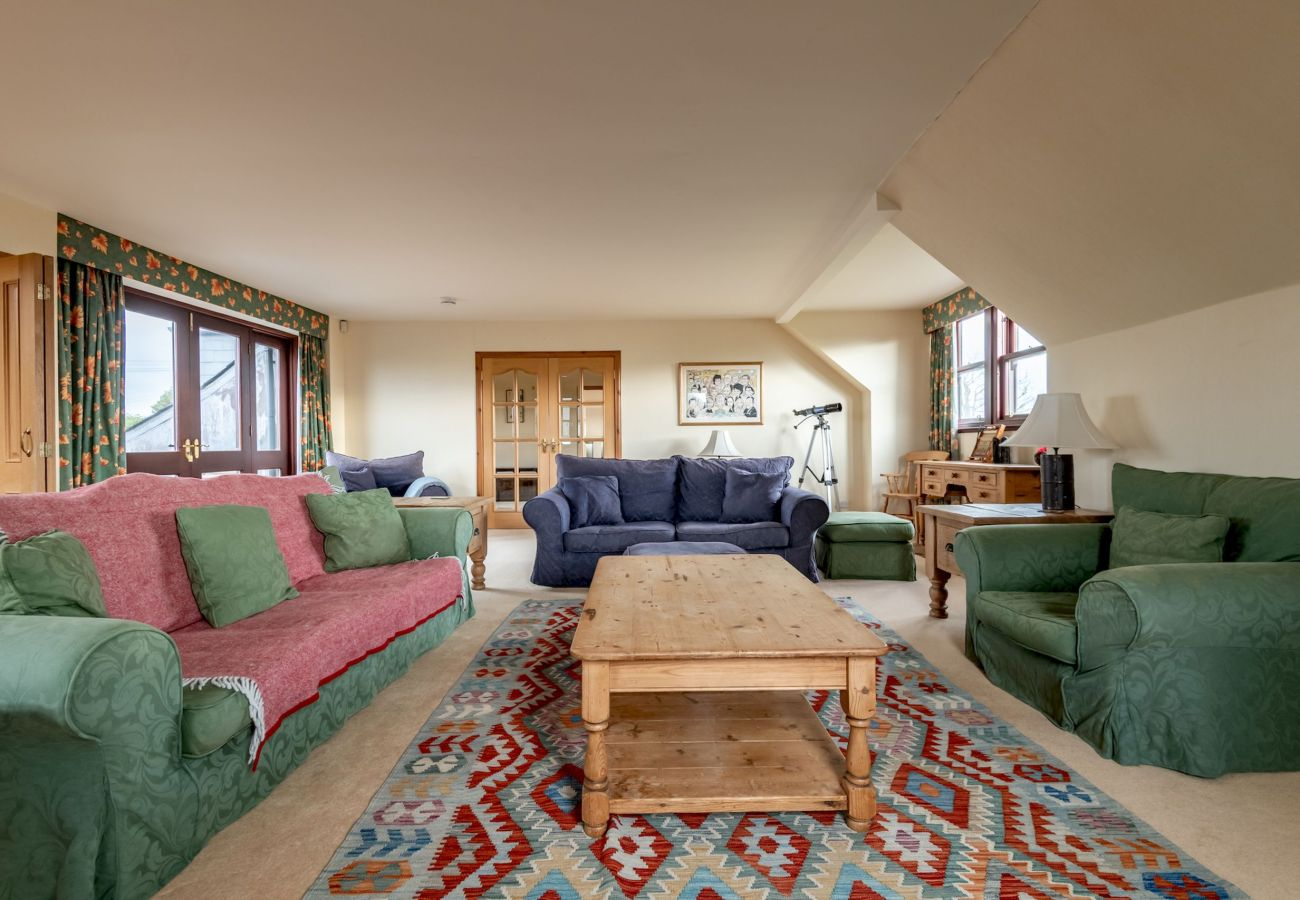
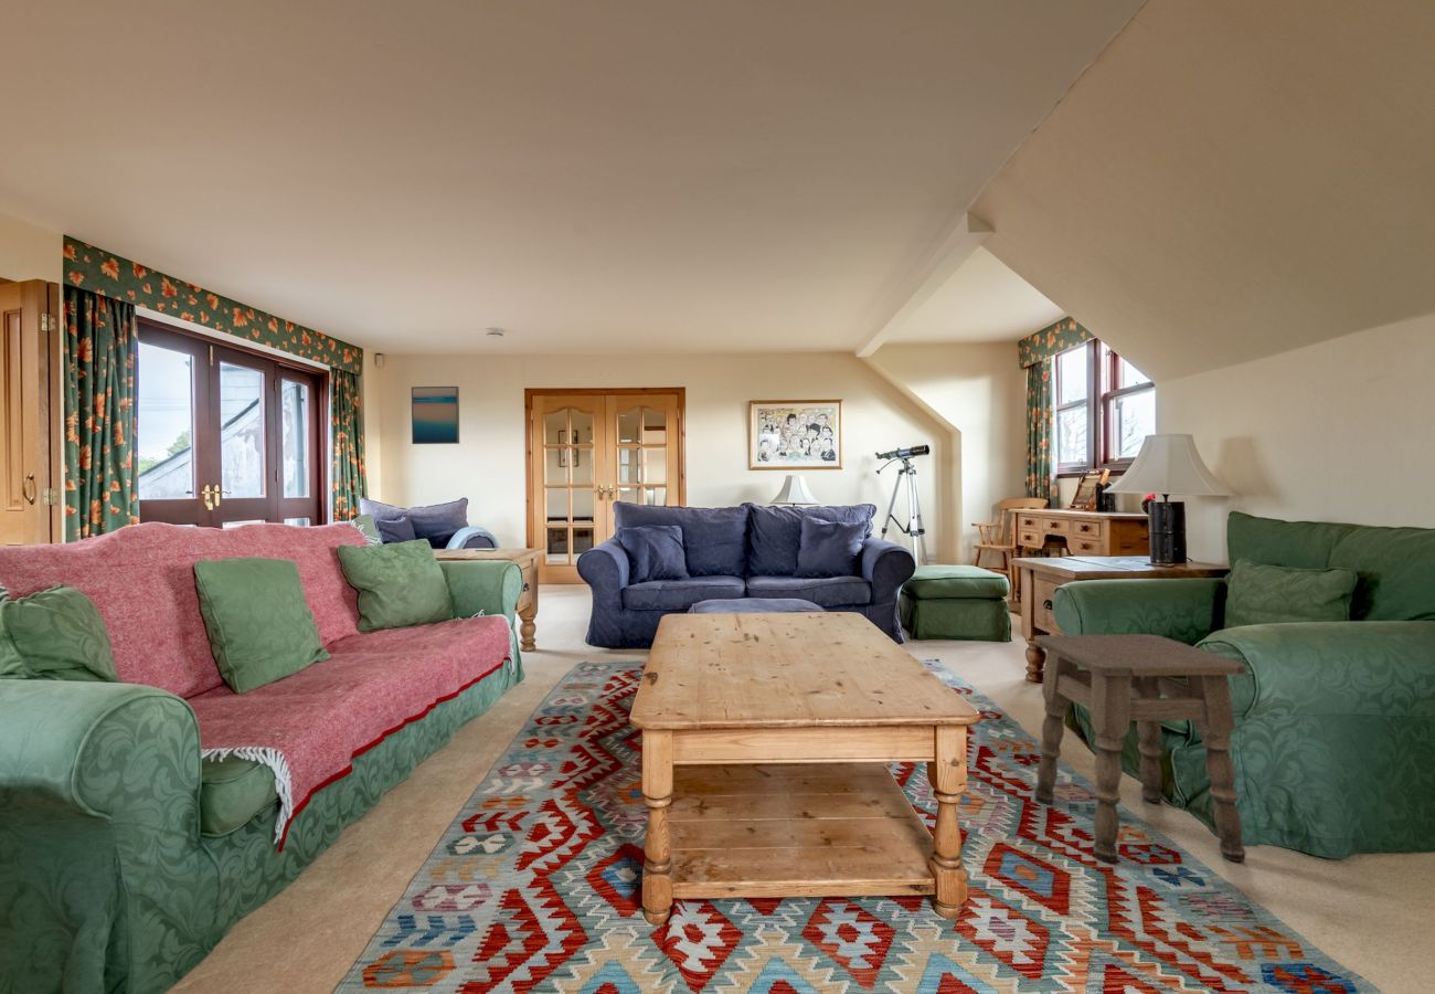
+ wall art [411,385,460,445]
+ side table [1033,633,1247,865]
